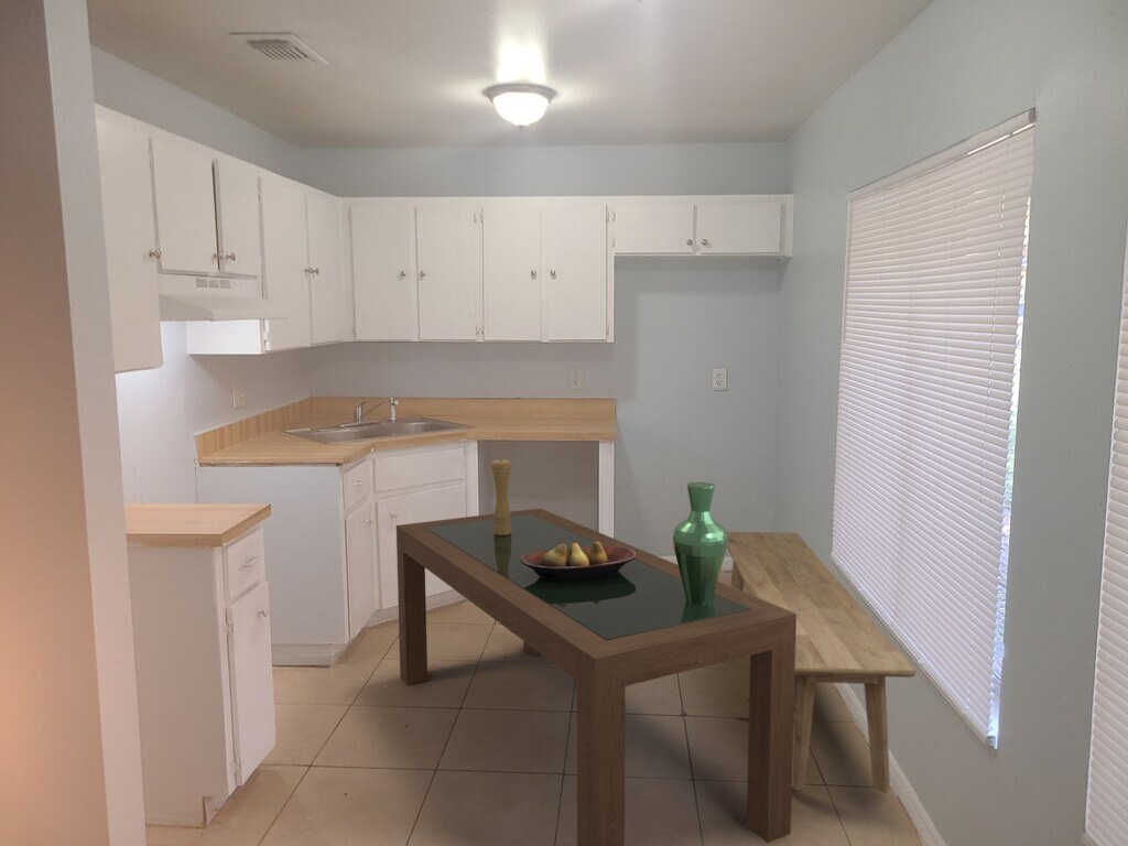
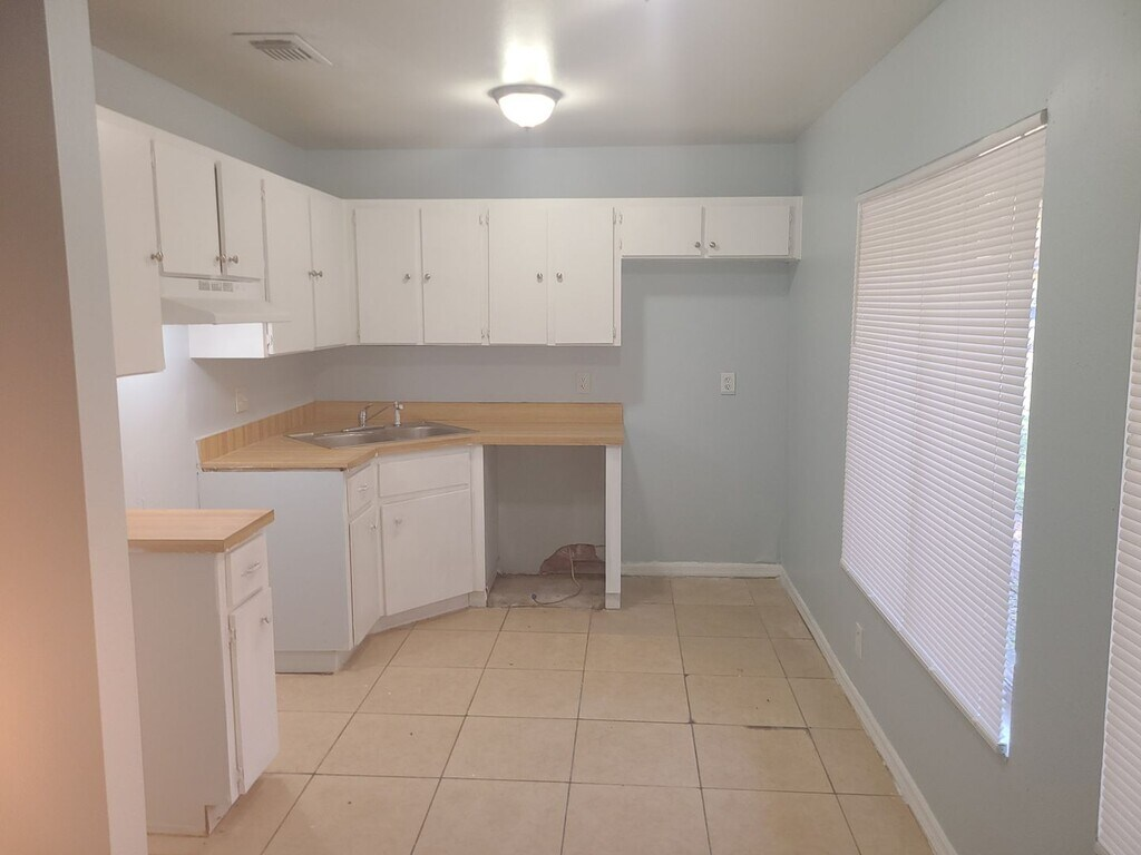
- pepper mill [490,457,512,535]
- bench [726,531,918,794]
- fruit bowl [521,541,637,581]
- vase [672,481,728,605]
- dining table [395,508,796,846]
